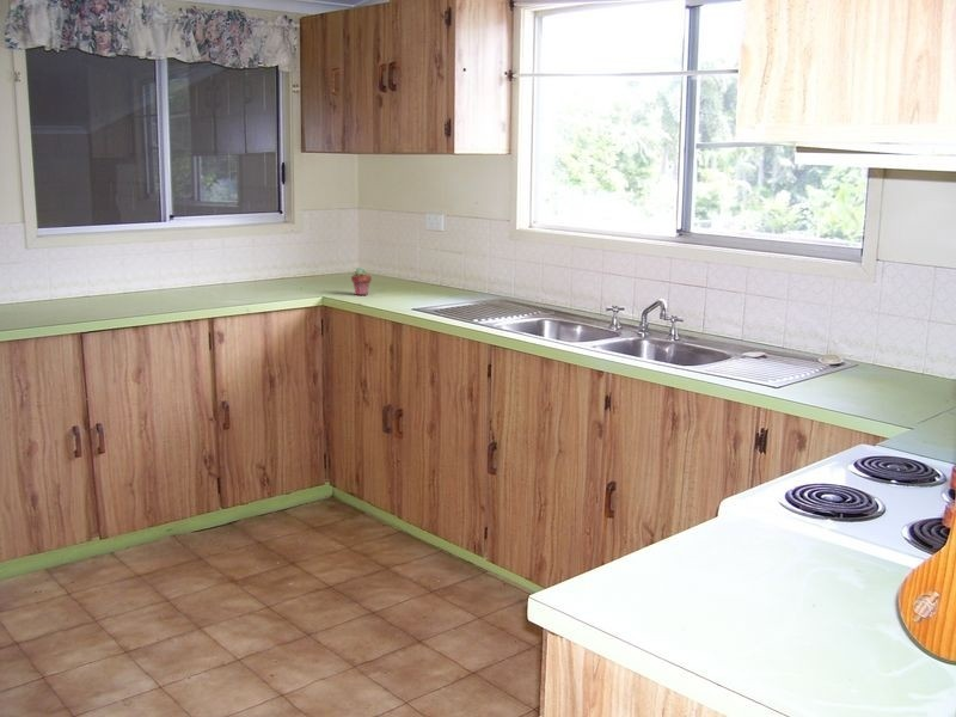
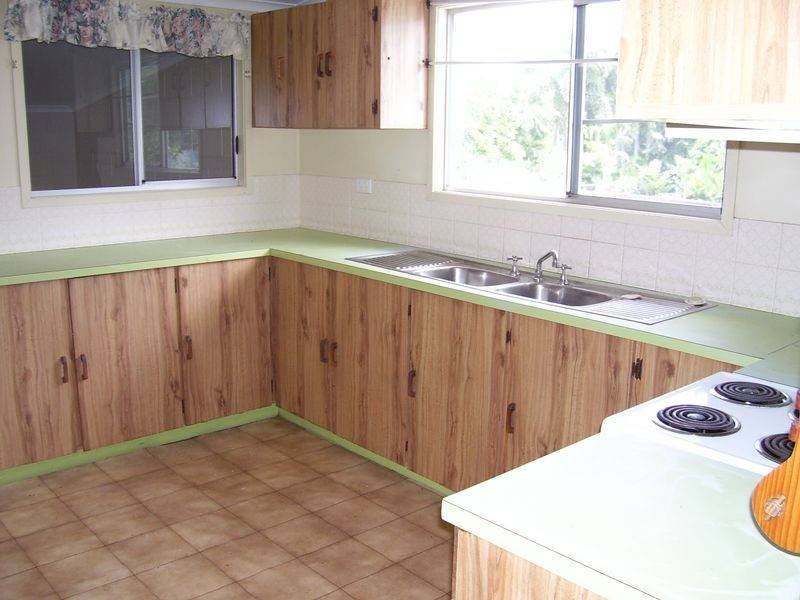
- potted succulent [350,266,373,296]
